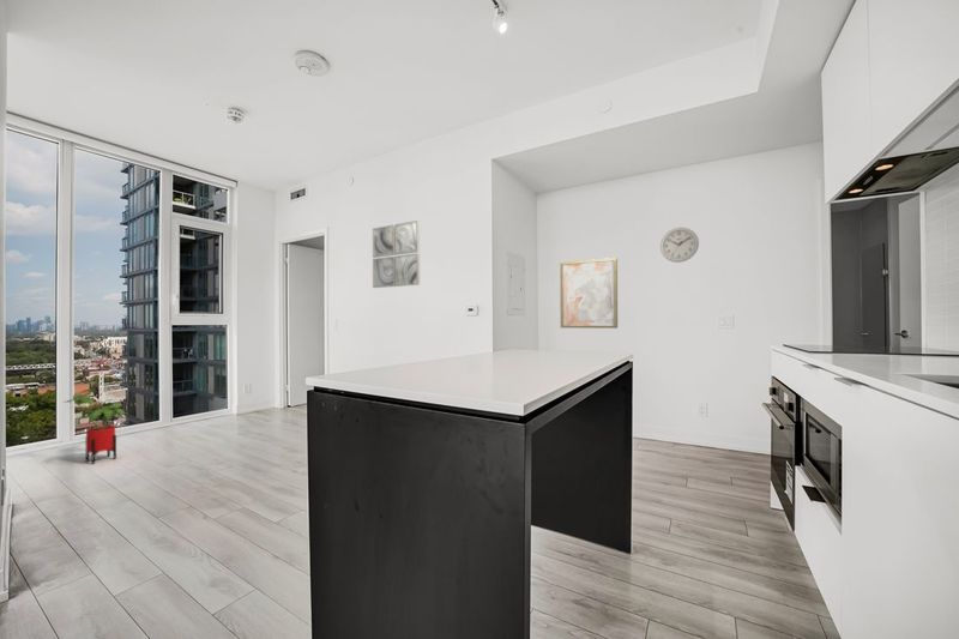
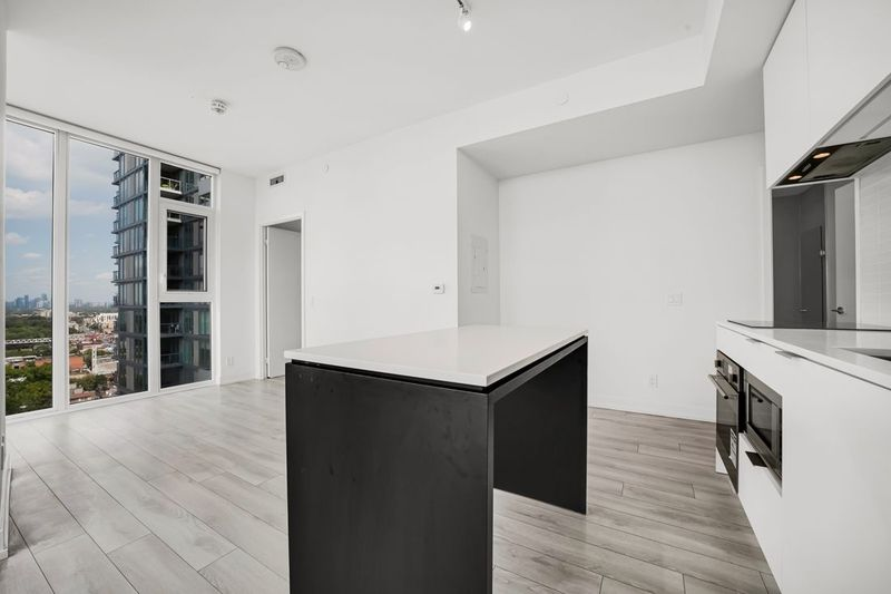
- wall art [372,219,421,289]
- wall clock [659,227,700,264]
- house plant [62,387,126,465]
- wall art [559,257,619,330]
